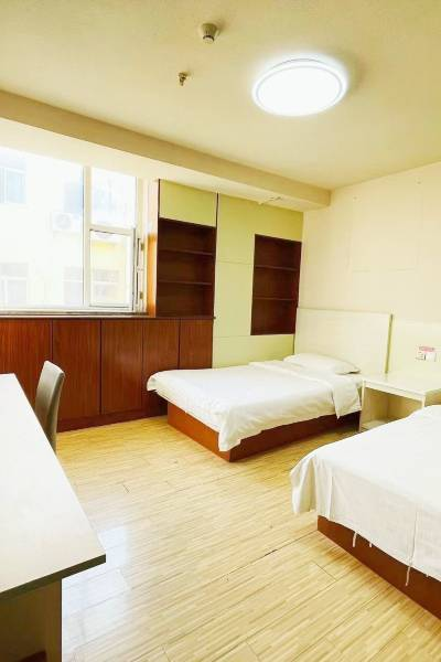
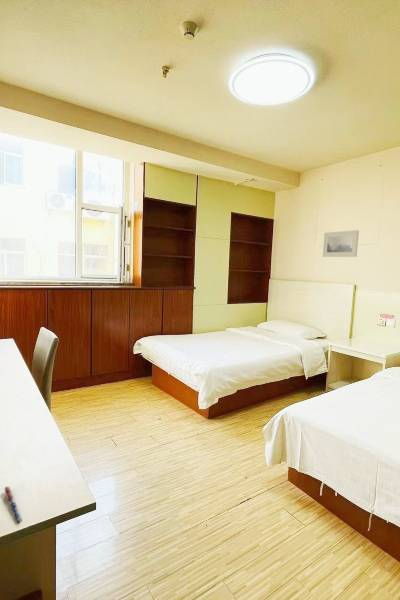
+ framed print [322,229,360,258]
+ pen [3,485,23,524]
